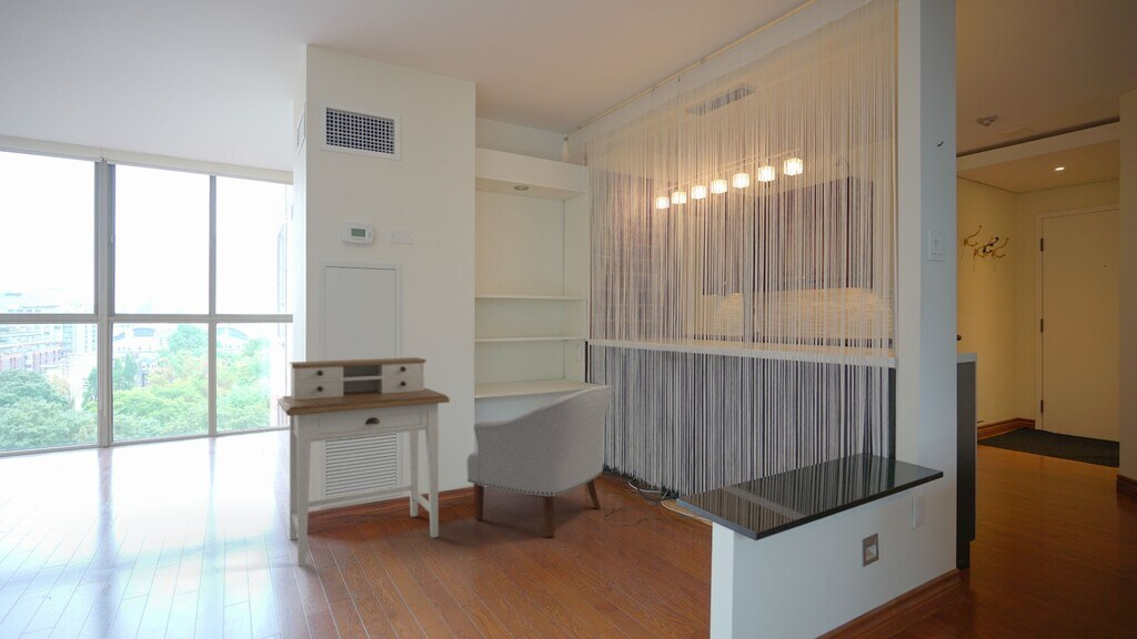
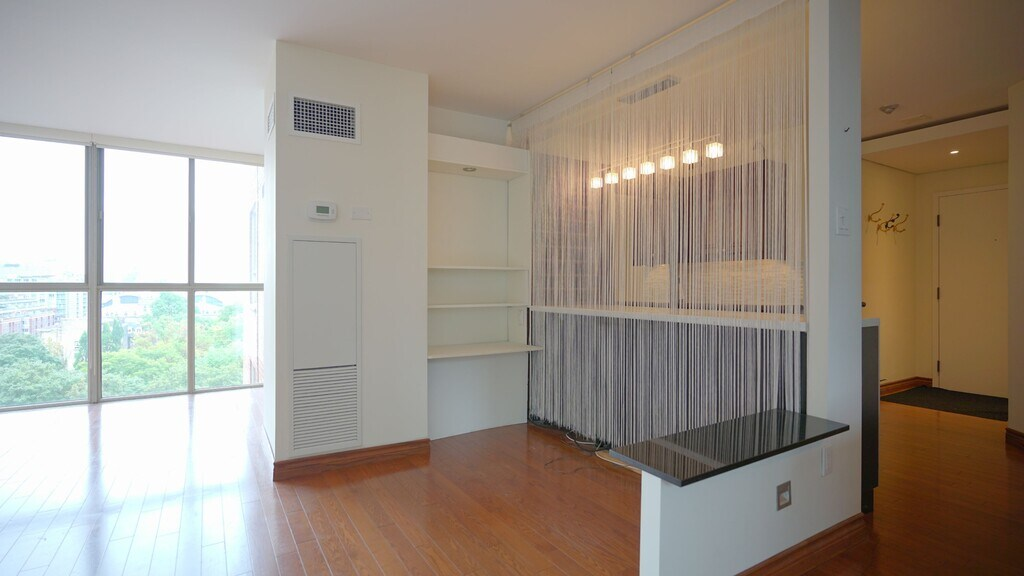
- chair [465,384,614,538]
- desk [278,356,451,567]
